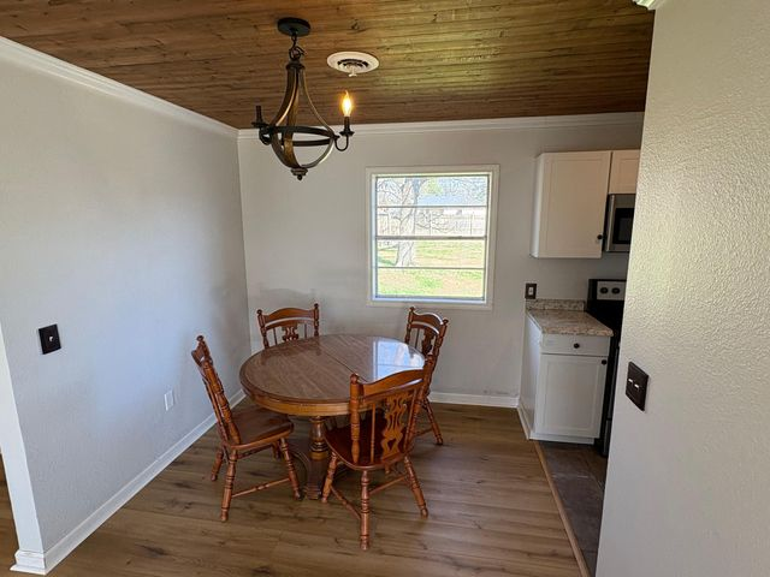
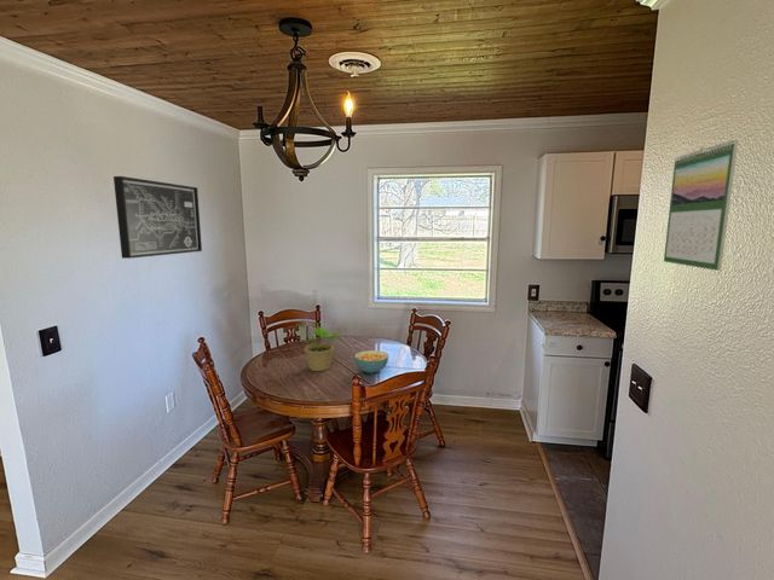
+ potted plant [293,323,340,372]
+ calendar [663,139,739,272]
+ wall art [112,175,203,260]
+ cereal bowl [353,349,389,375]
